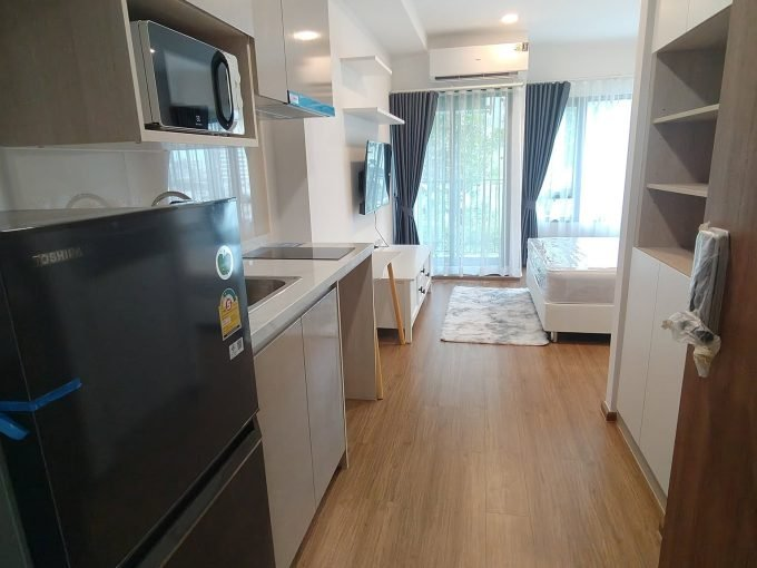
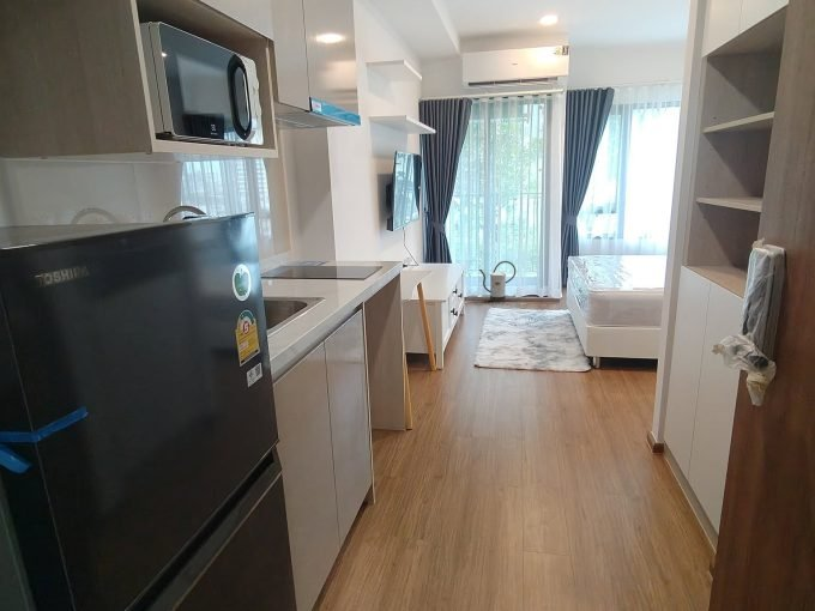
+ watering can [478,260,517,303]
